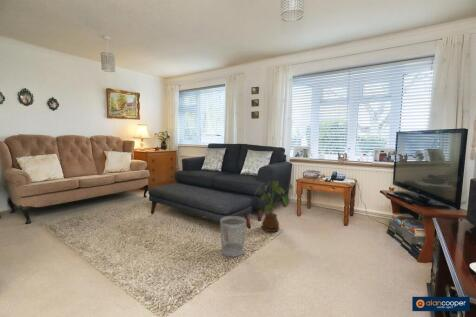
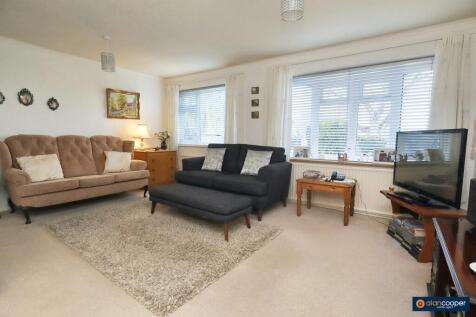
- house plant [254,180,294,233]
- wastebasket [219,215,247,258]
